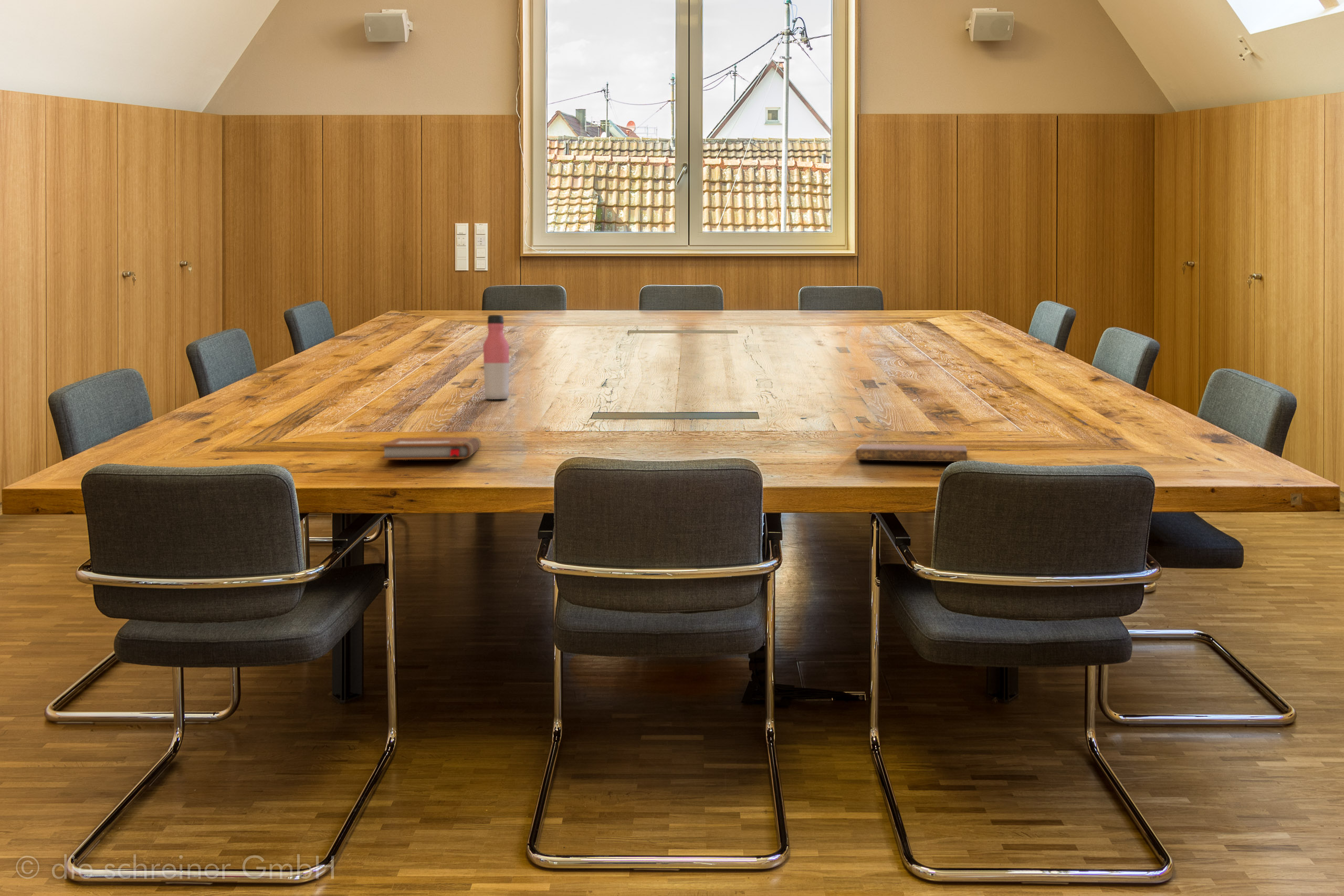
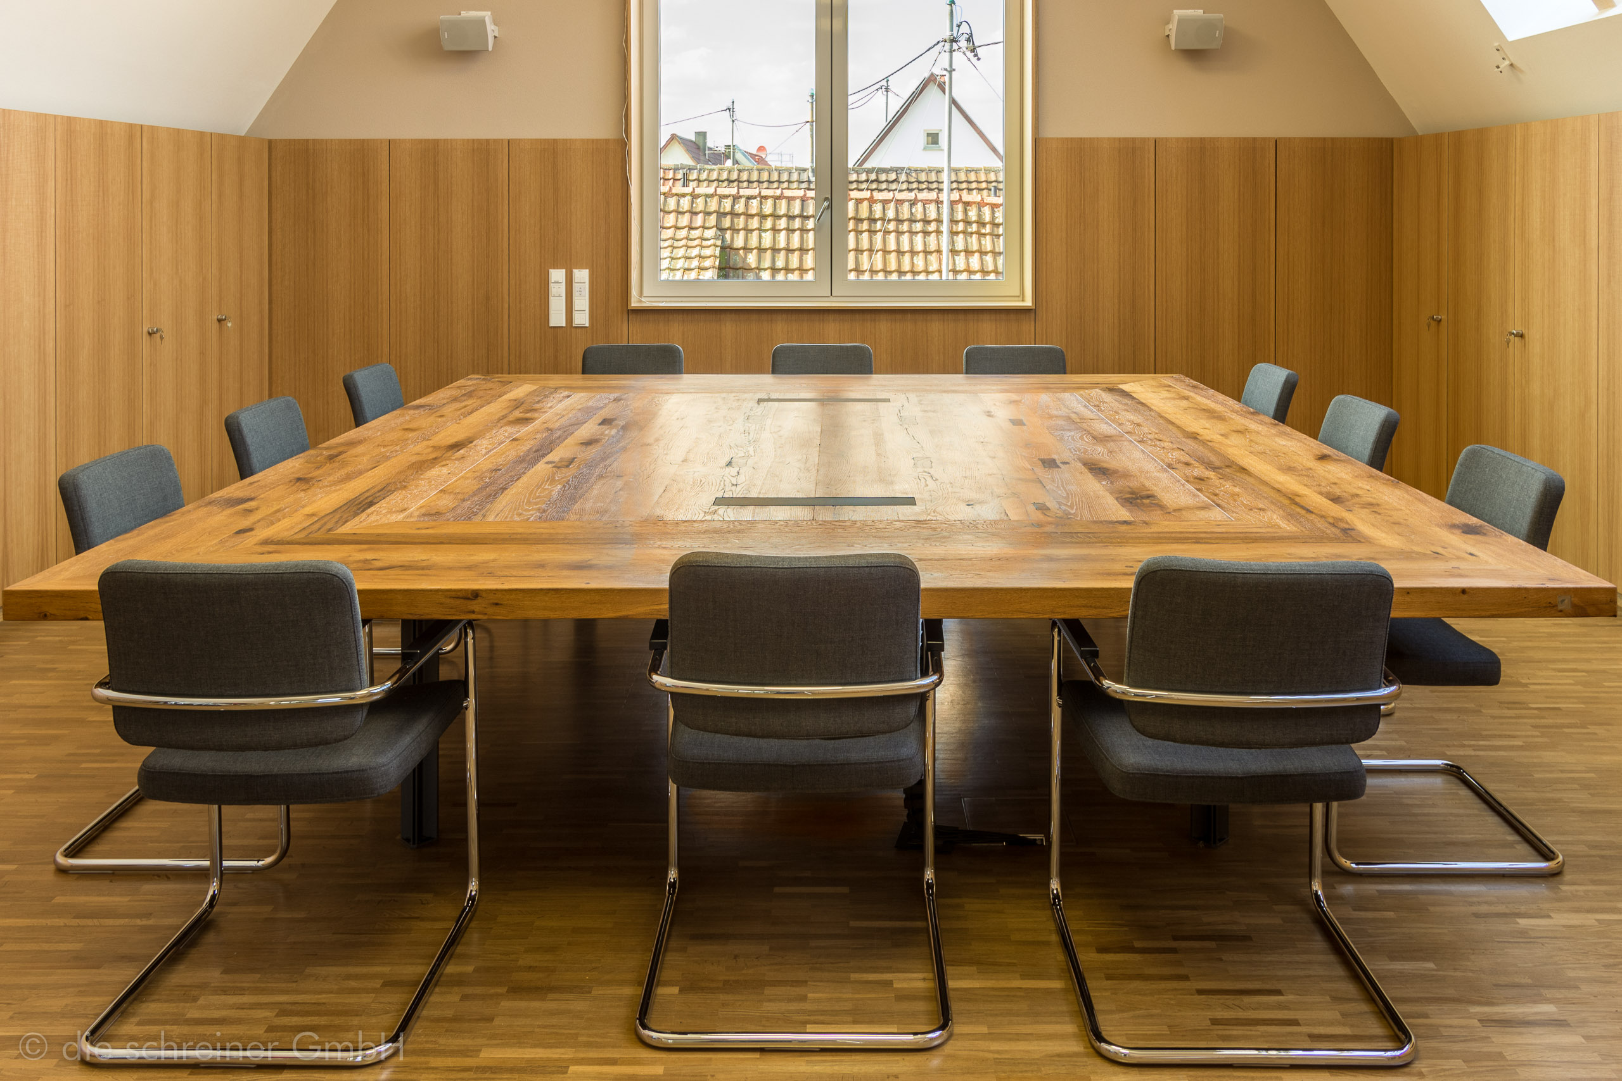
- notebook [379,437,481,460]
- notebook [855,444,968,462]
- water bottle [482,314,510,400]
